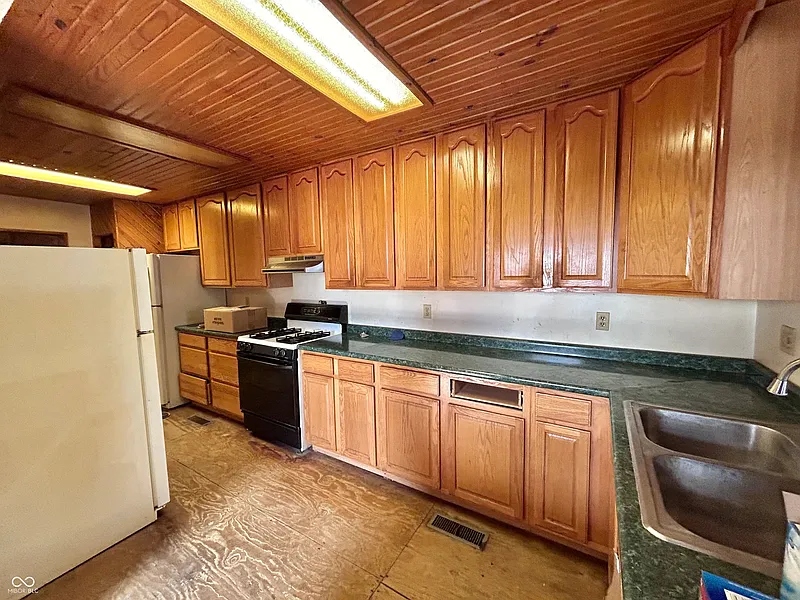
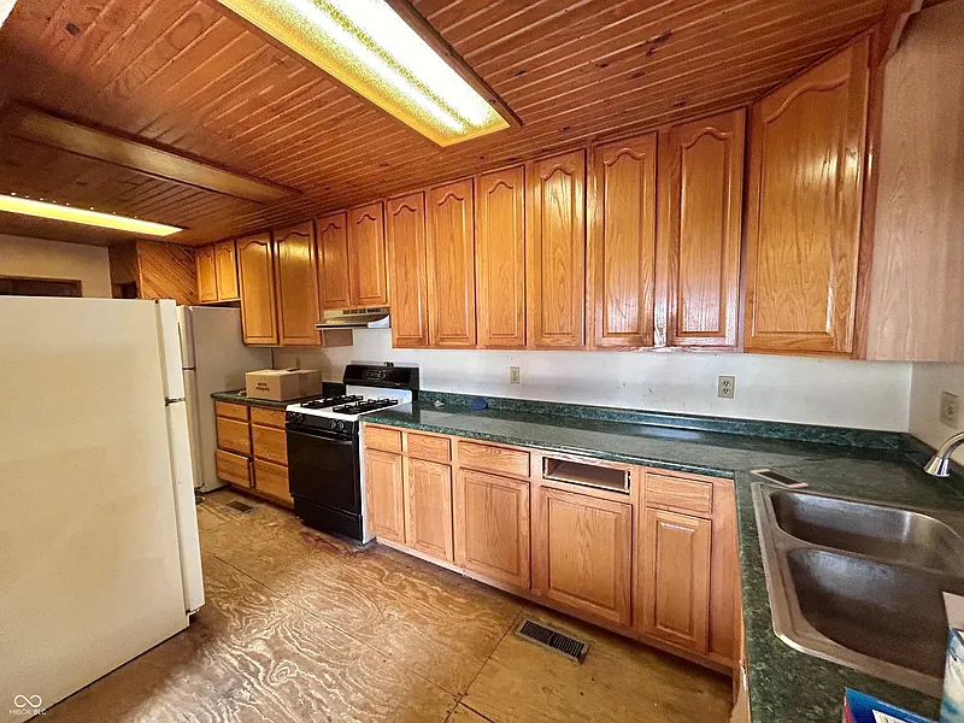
+ cell phone [748,468,810,489]
